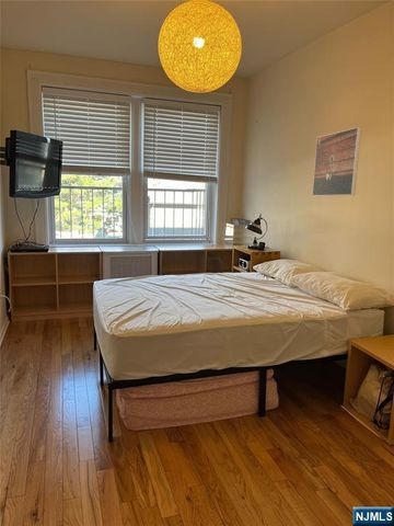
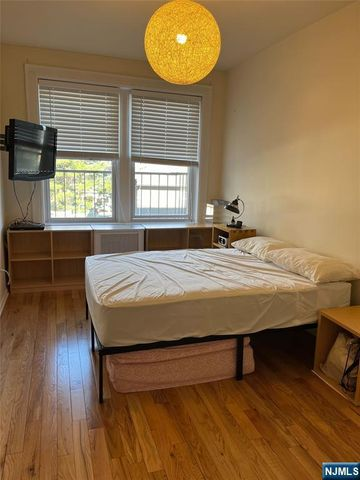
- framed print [312,126,362,197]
